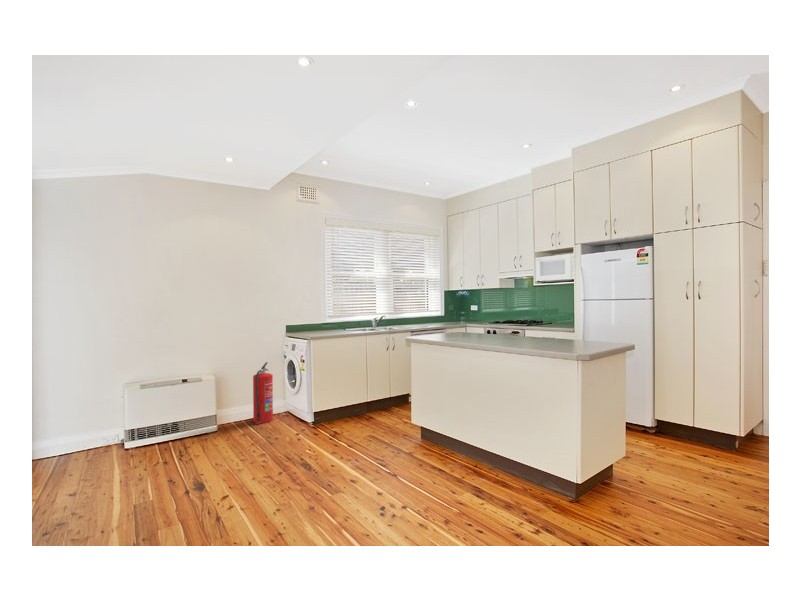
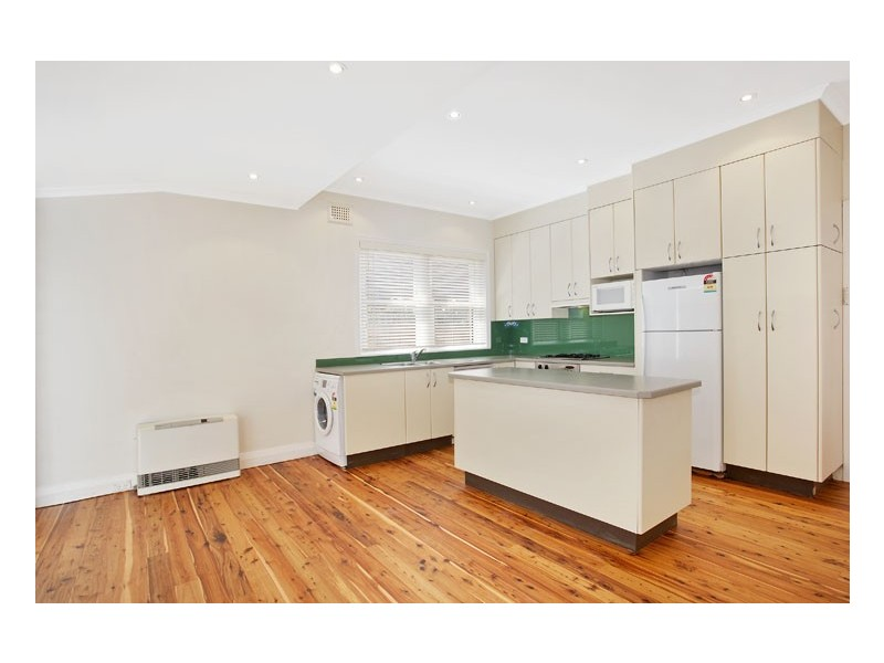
- fire extinguisher [252,361,274,425]
